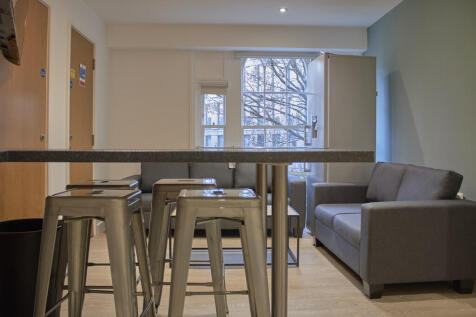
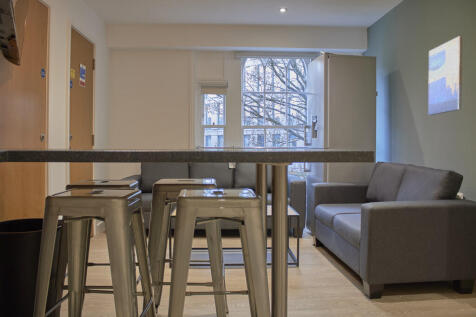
+ wall art [427,35,463,116]
